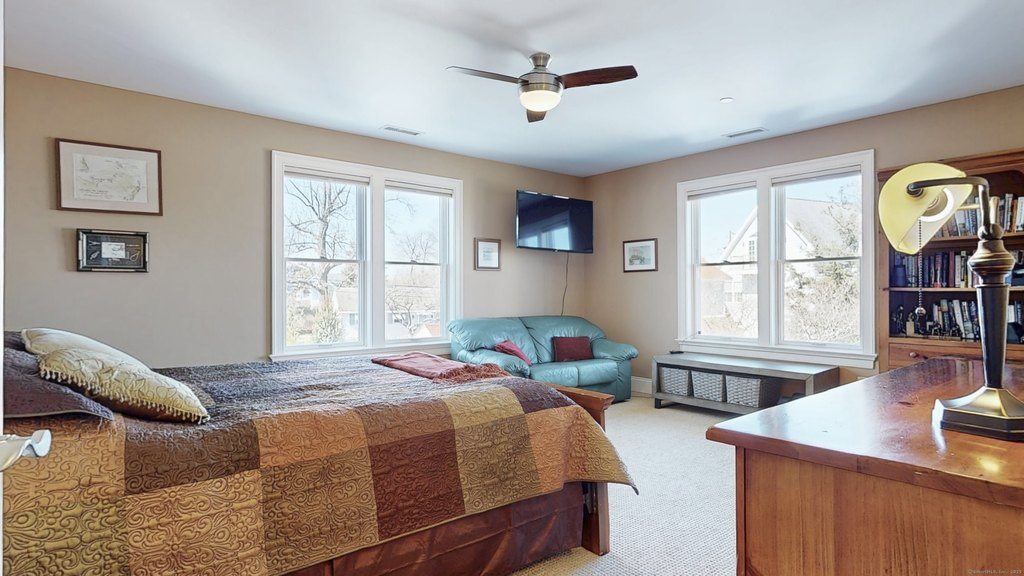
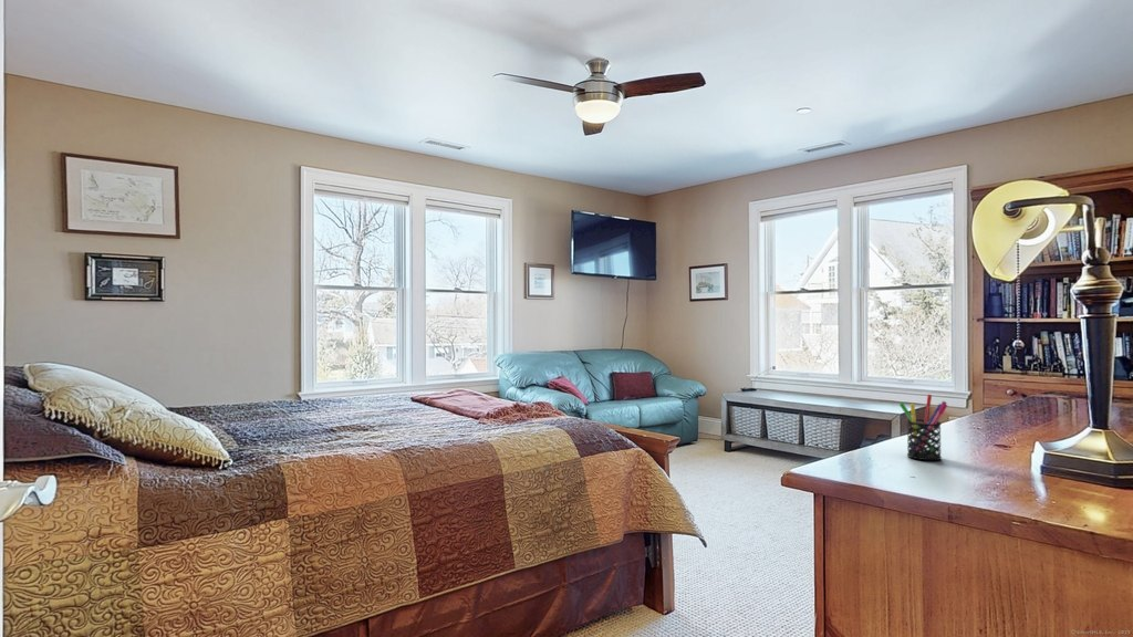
+ pen holder [898,394,948,461]
